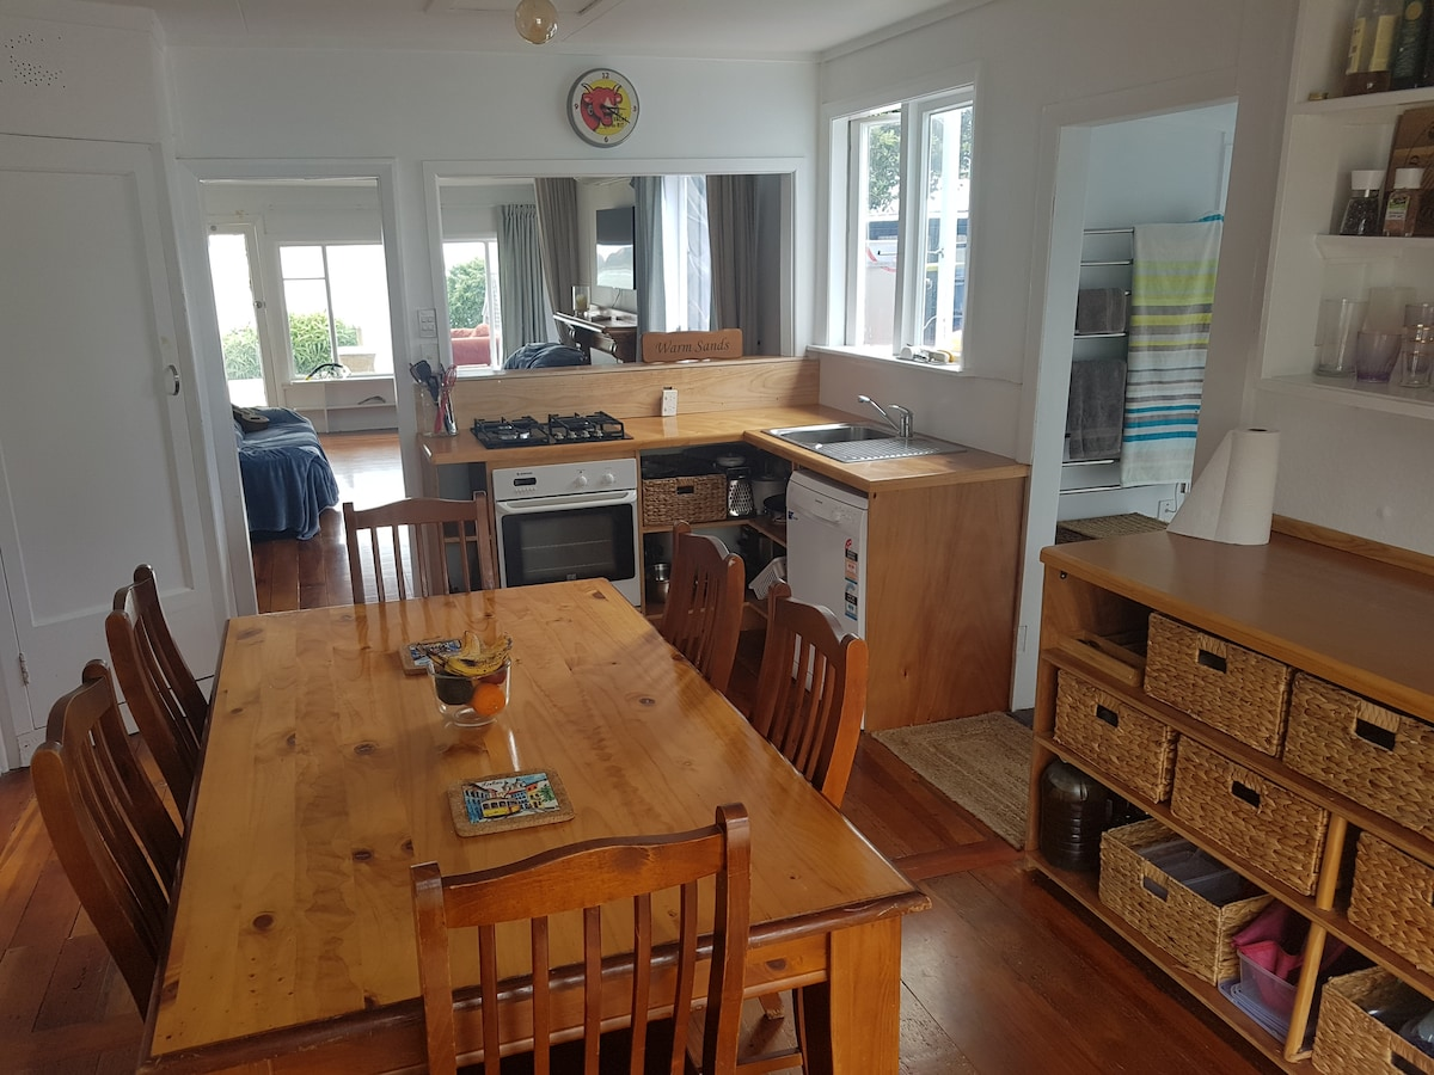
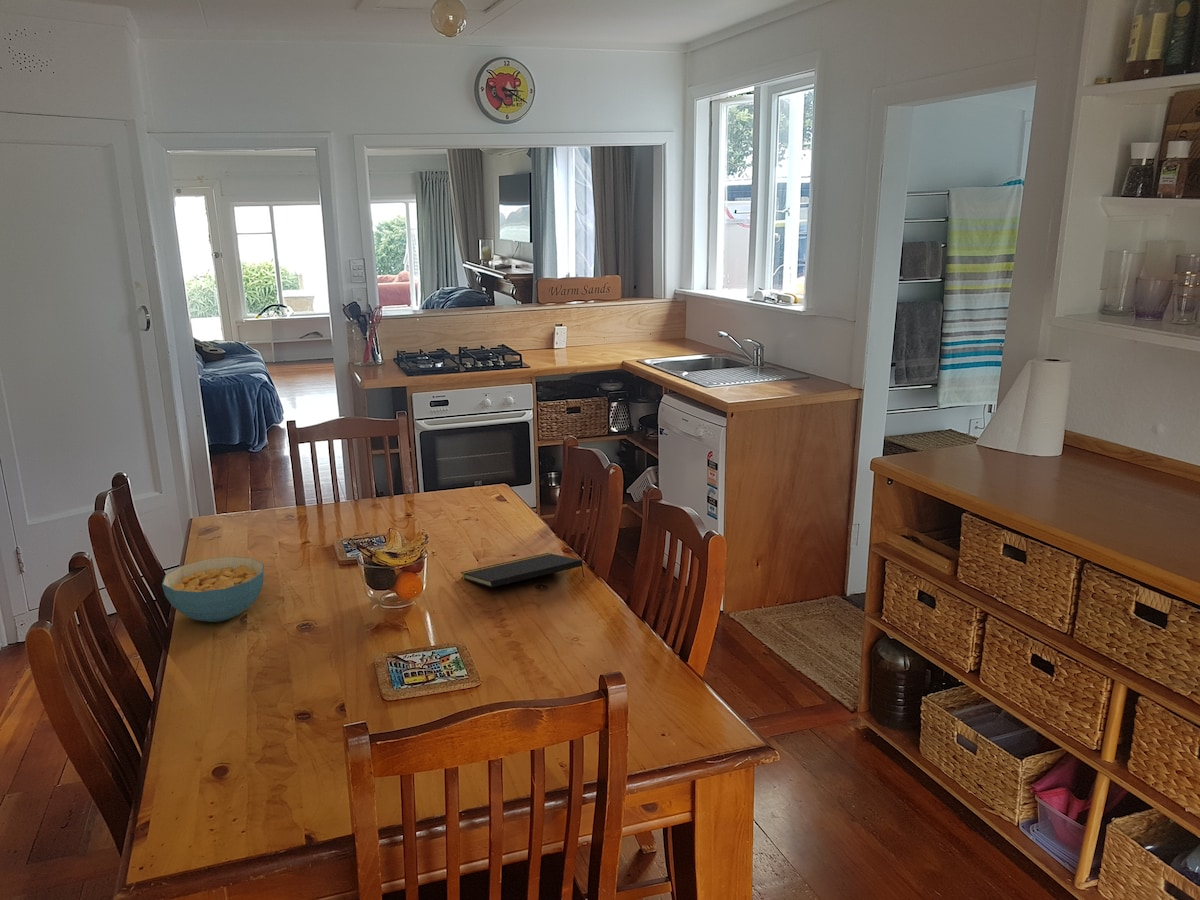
+ notepad [460,552,586,589]
+ cereal bowl [161,556,265,623]
